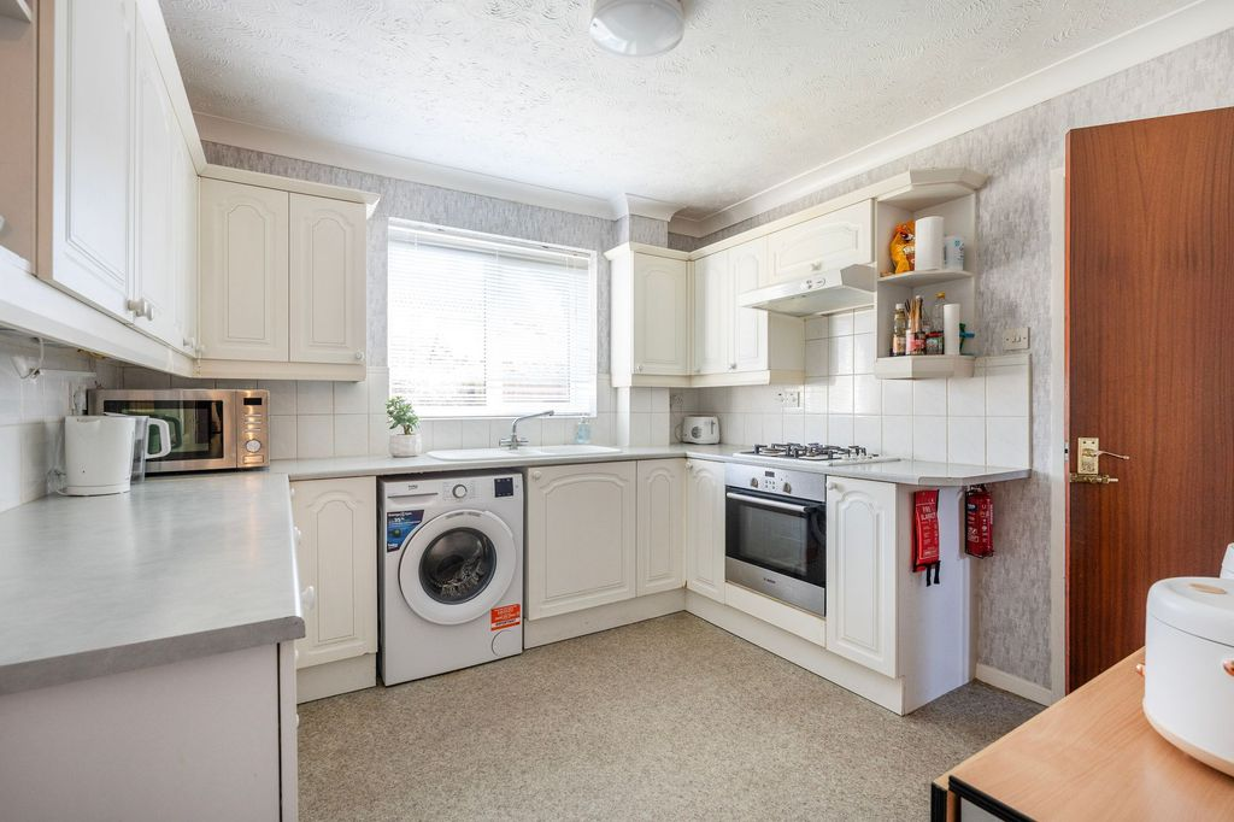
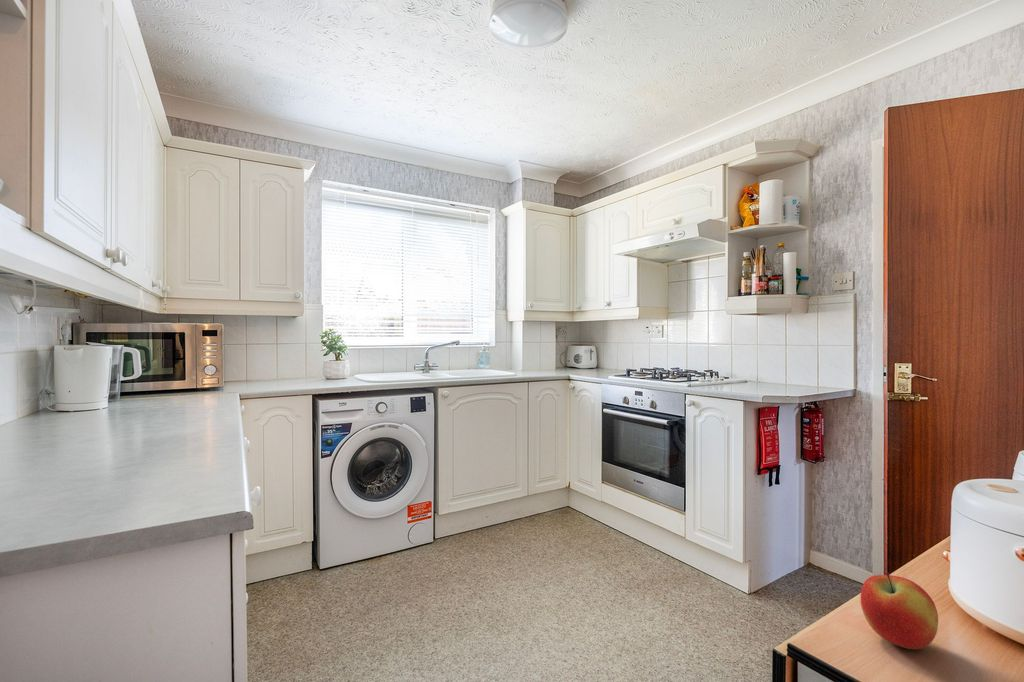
+ apple [860,572,939,650]
